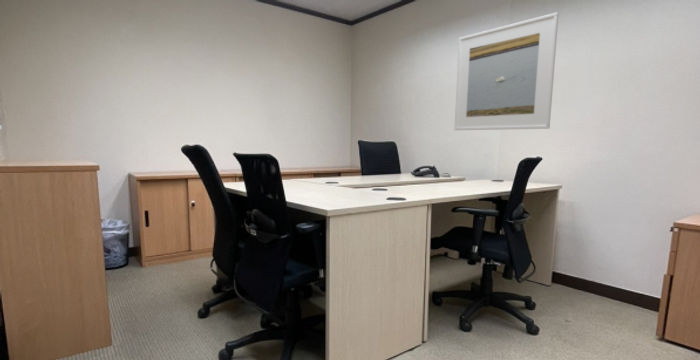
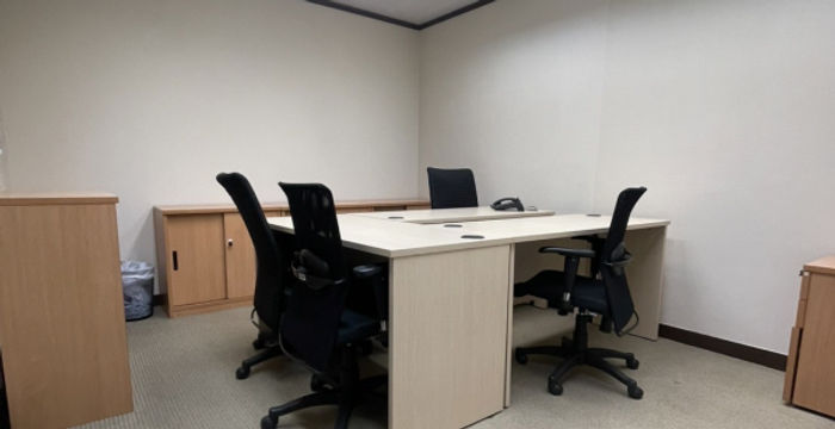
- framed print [453,11,560,131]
